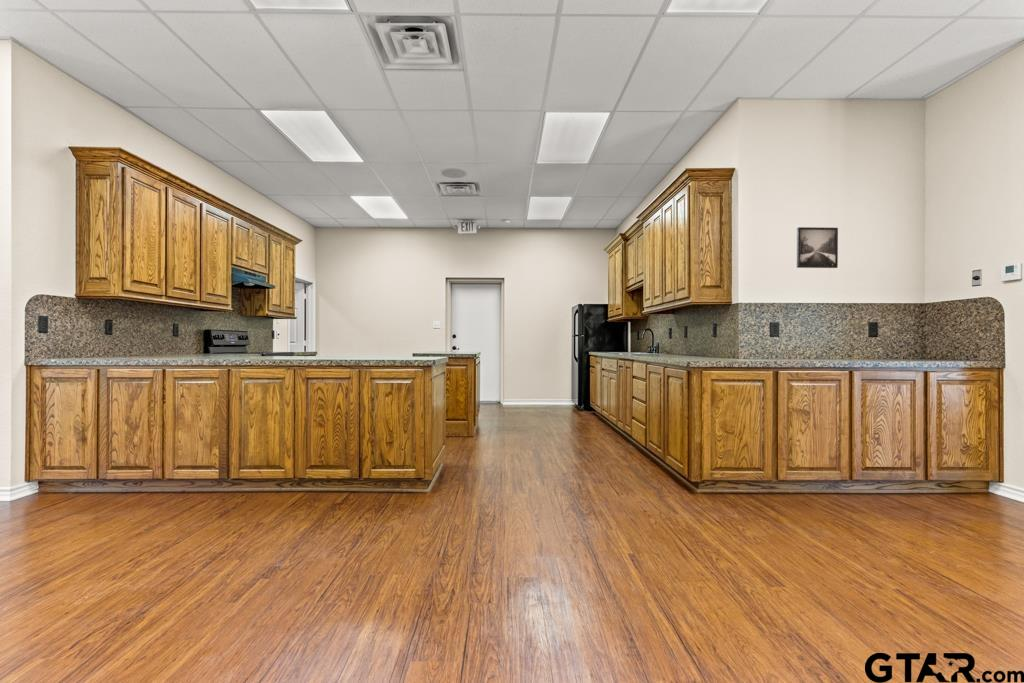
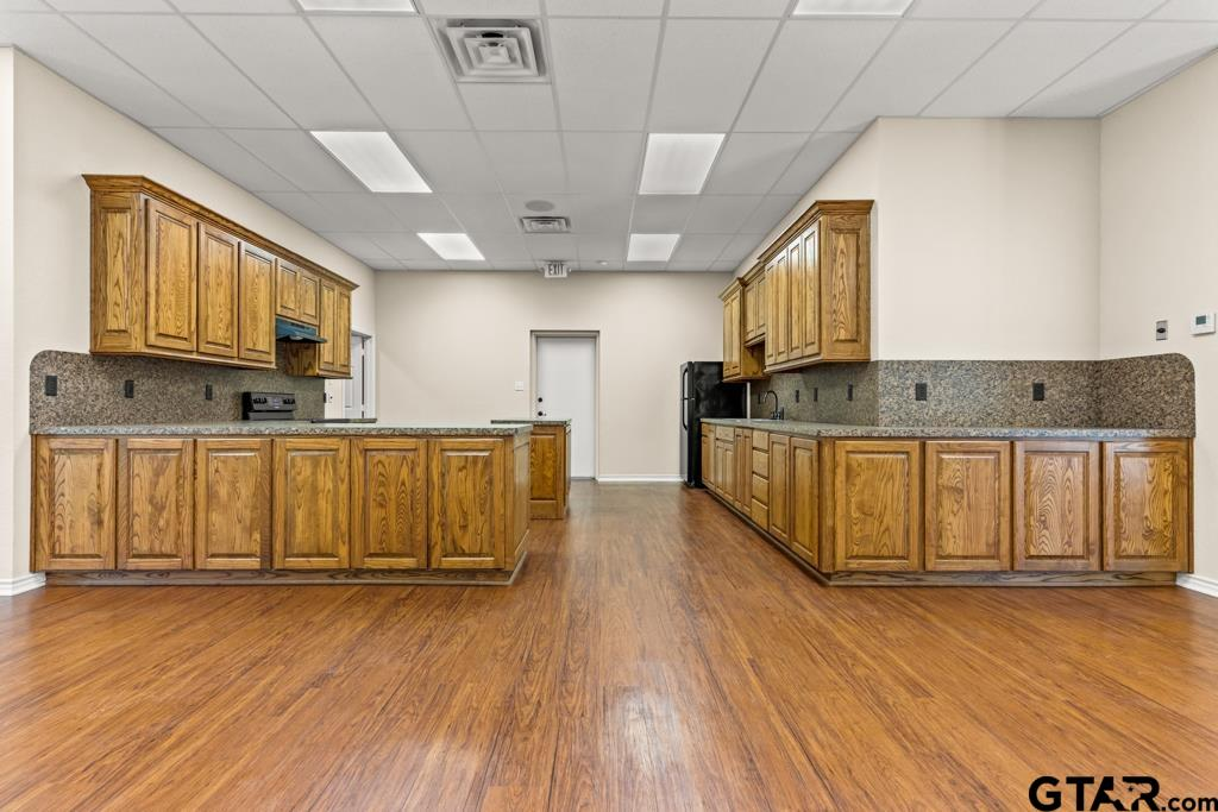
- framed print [796,226,839,269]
